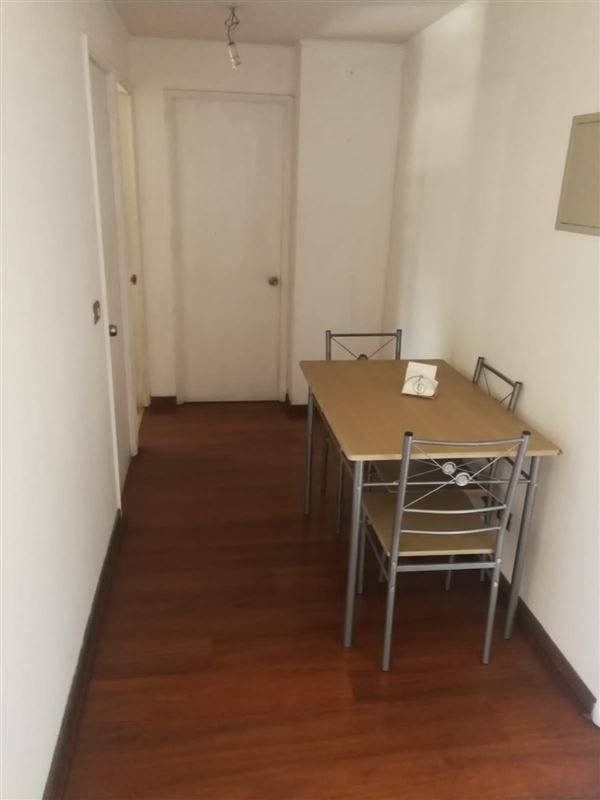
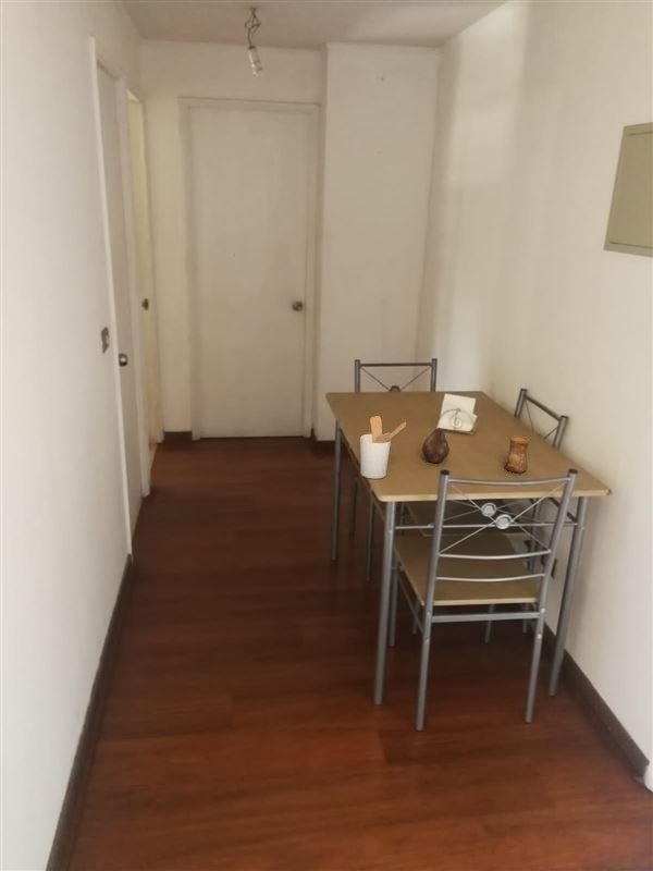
+ utensil holder [359,415,407,480]
+ fruit [421,427,451,464]
+ cup [504,436,530,474]
